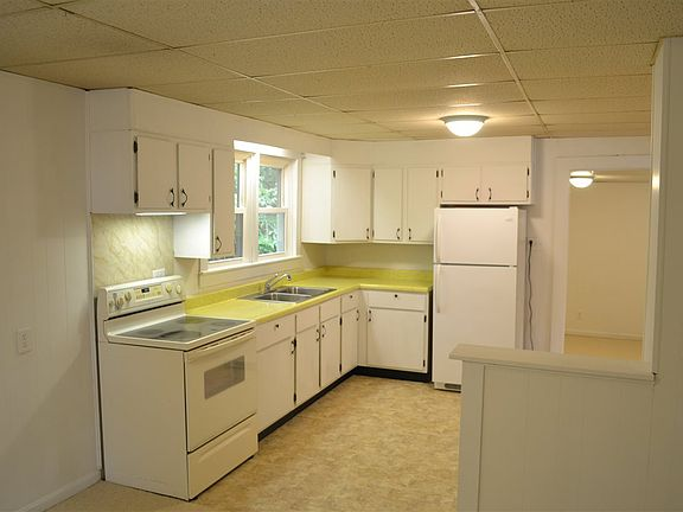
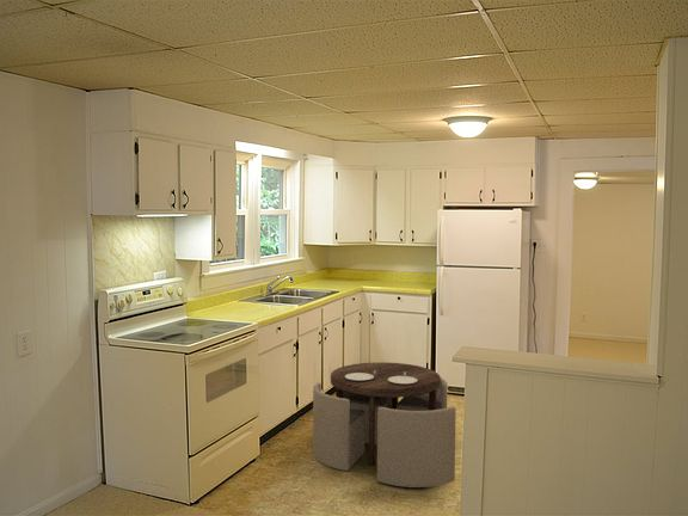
+ dining set [312,361,457,489]
